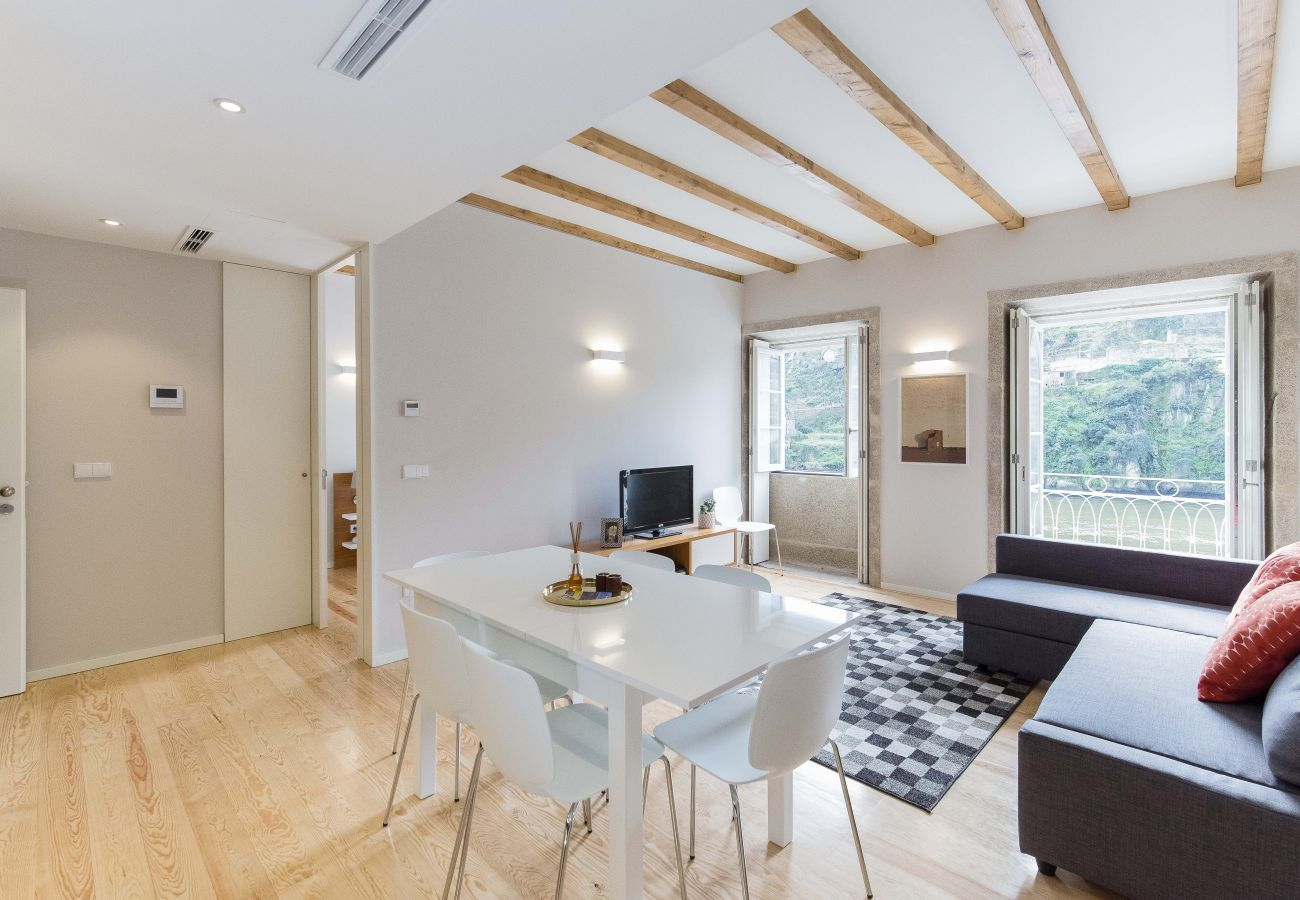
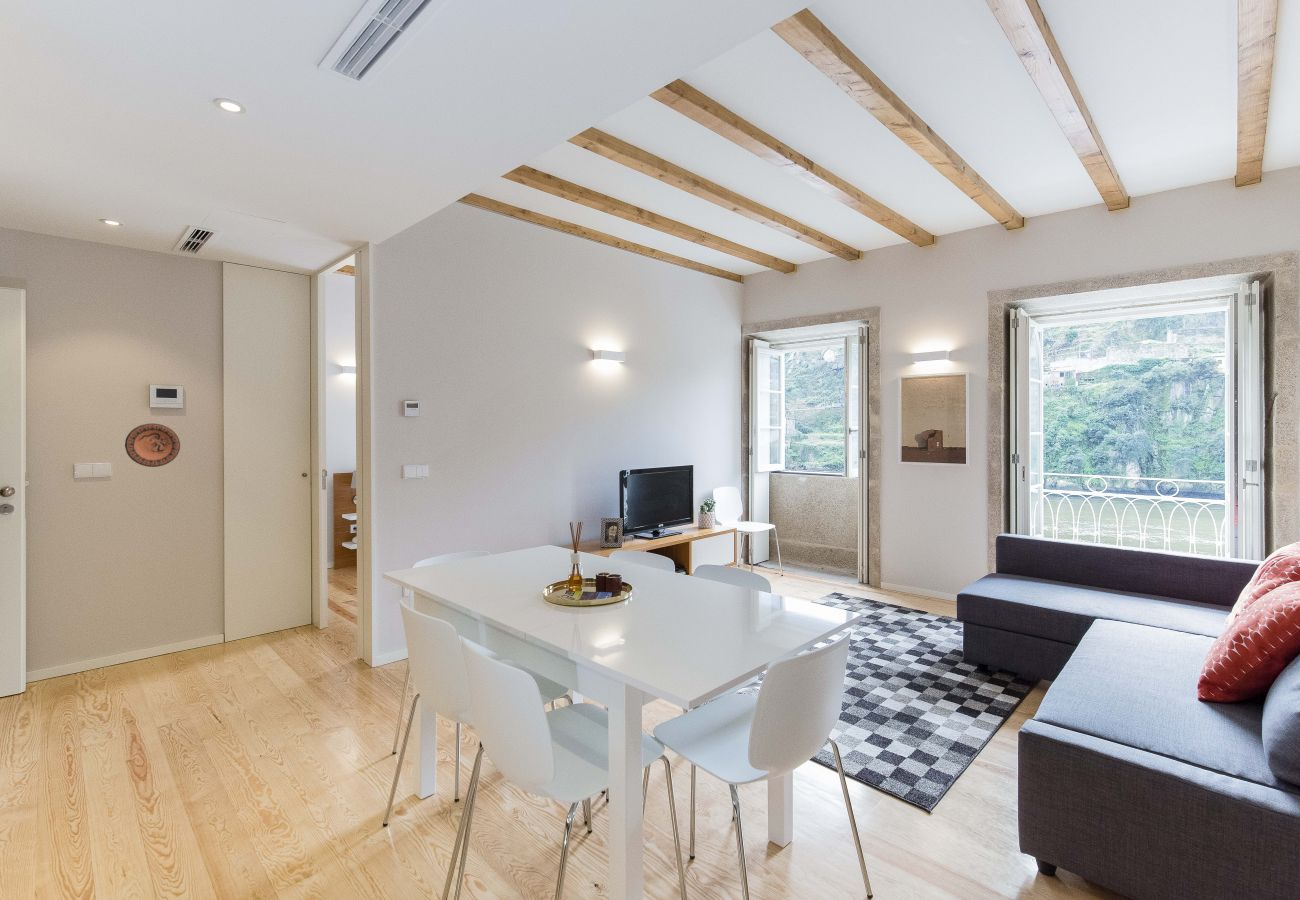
+ decorative plate [124,423,181,468]
